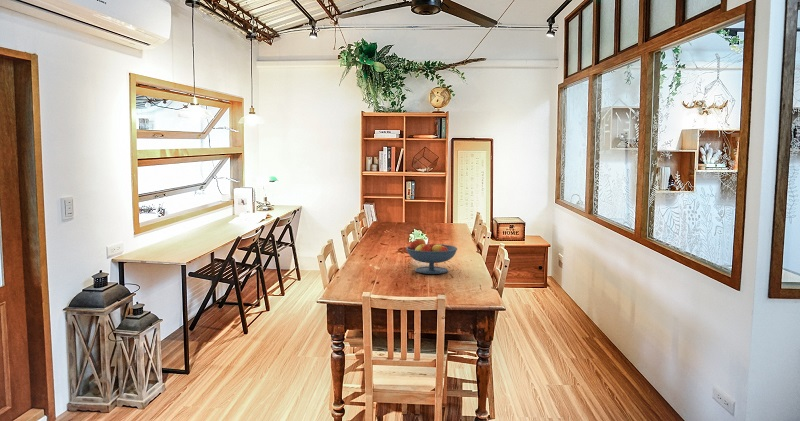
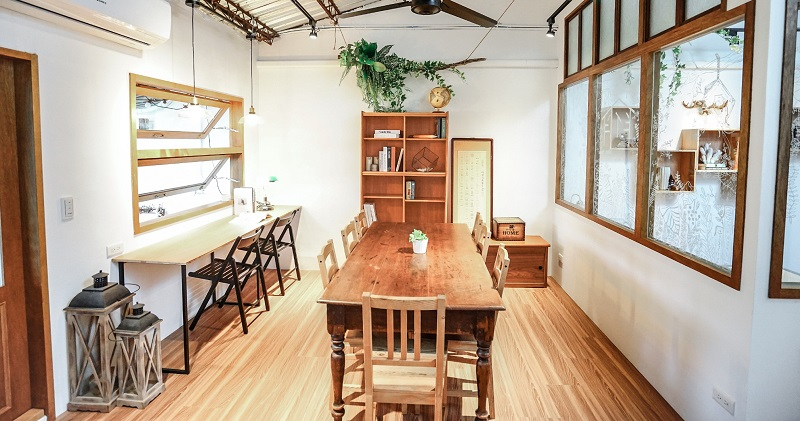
- fruit bowl [405,238,458,275]
